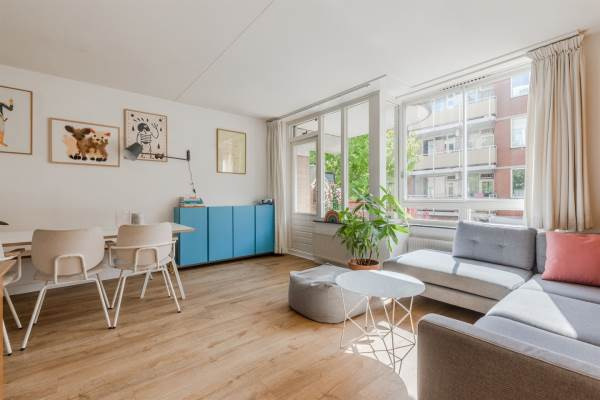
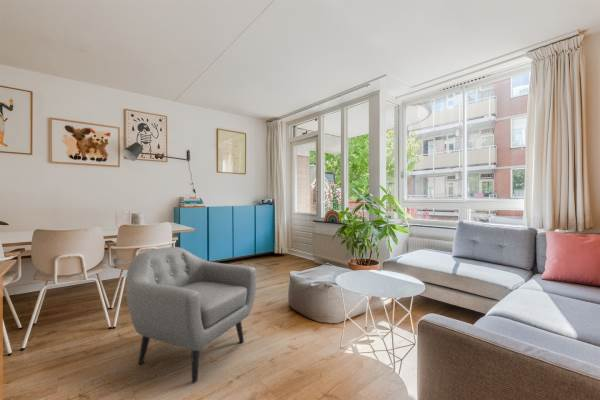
+ armchair [125,246,258,383]
